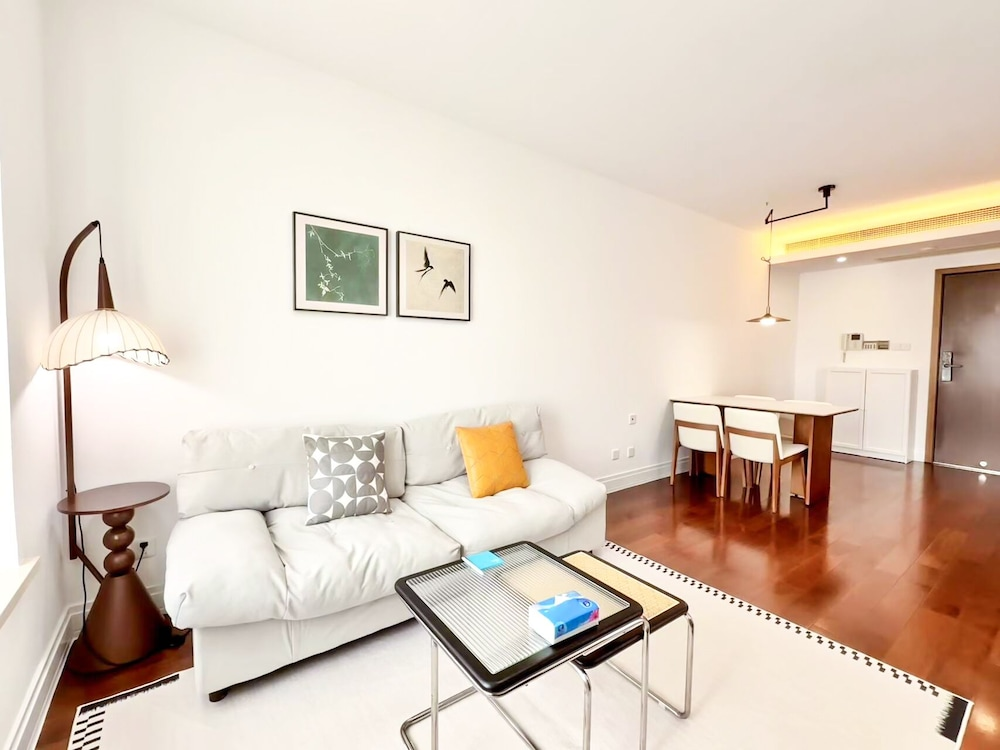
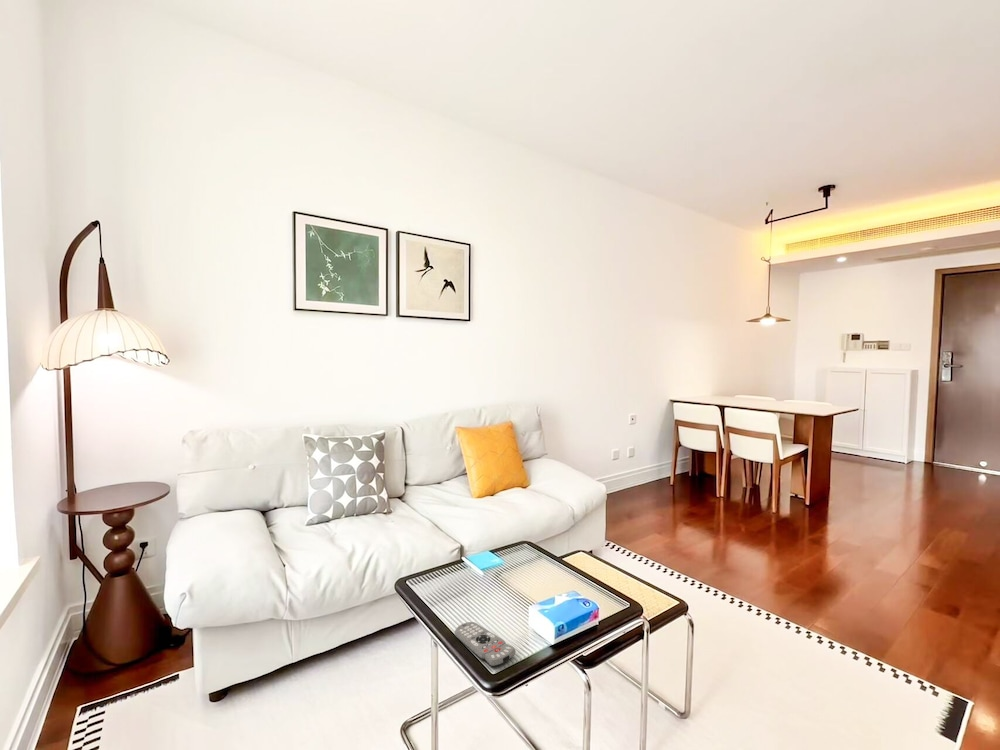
+ remote control [454,621,516,668]
